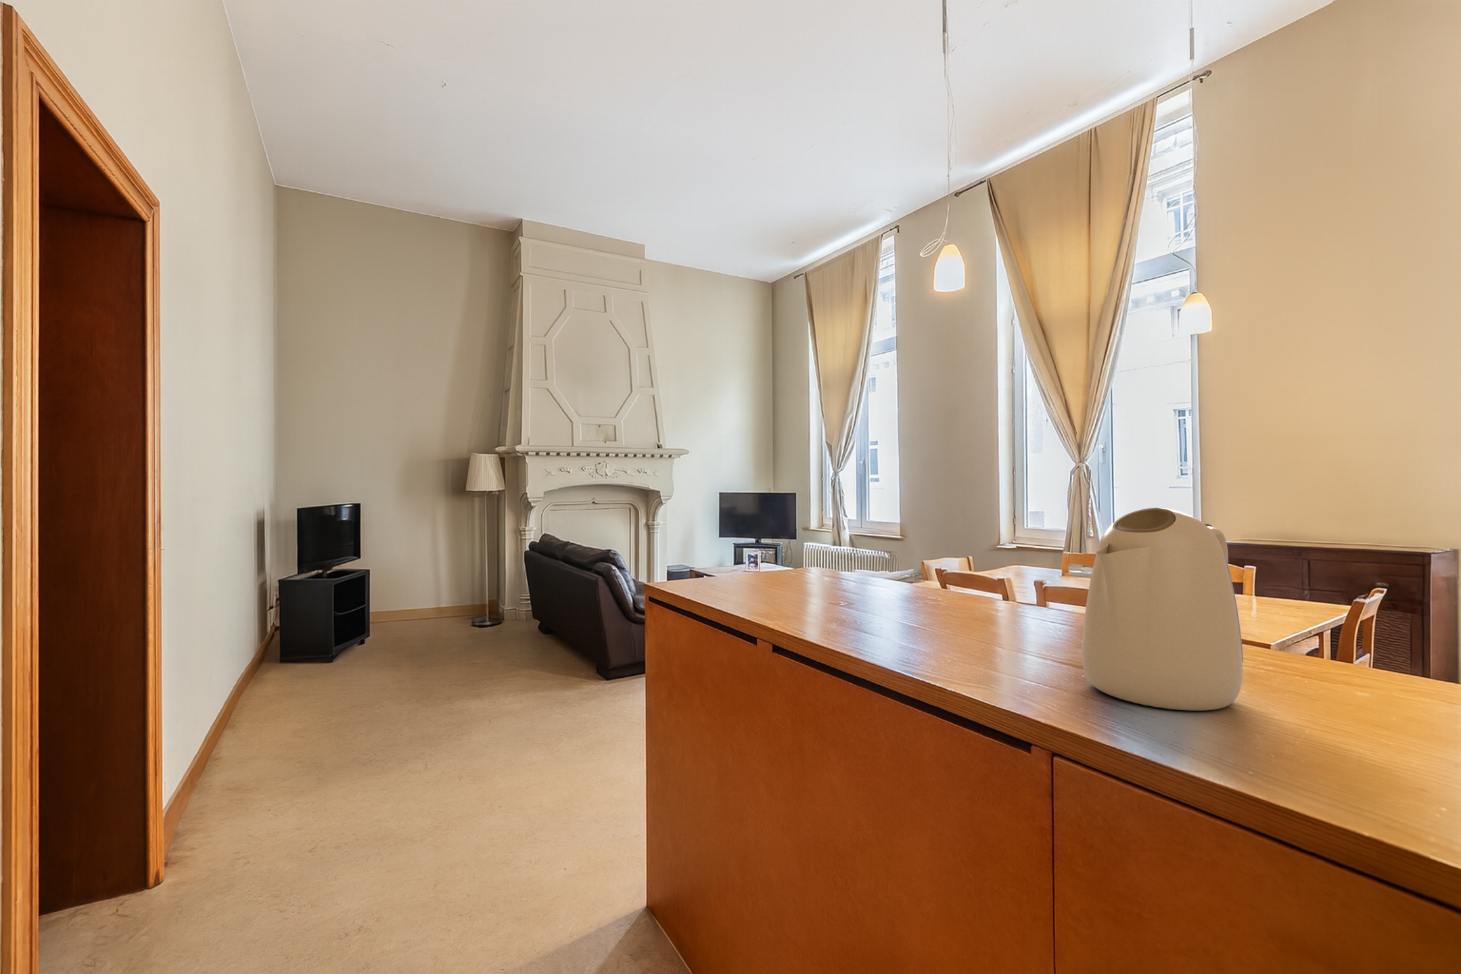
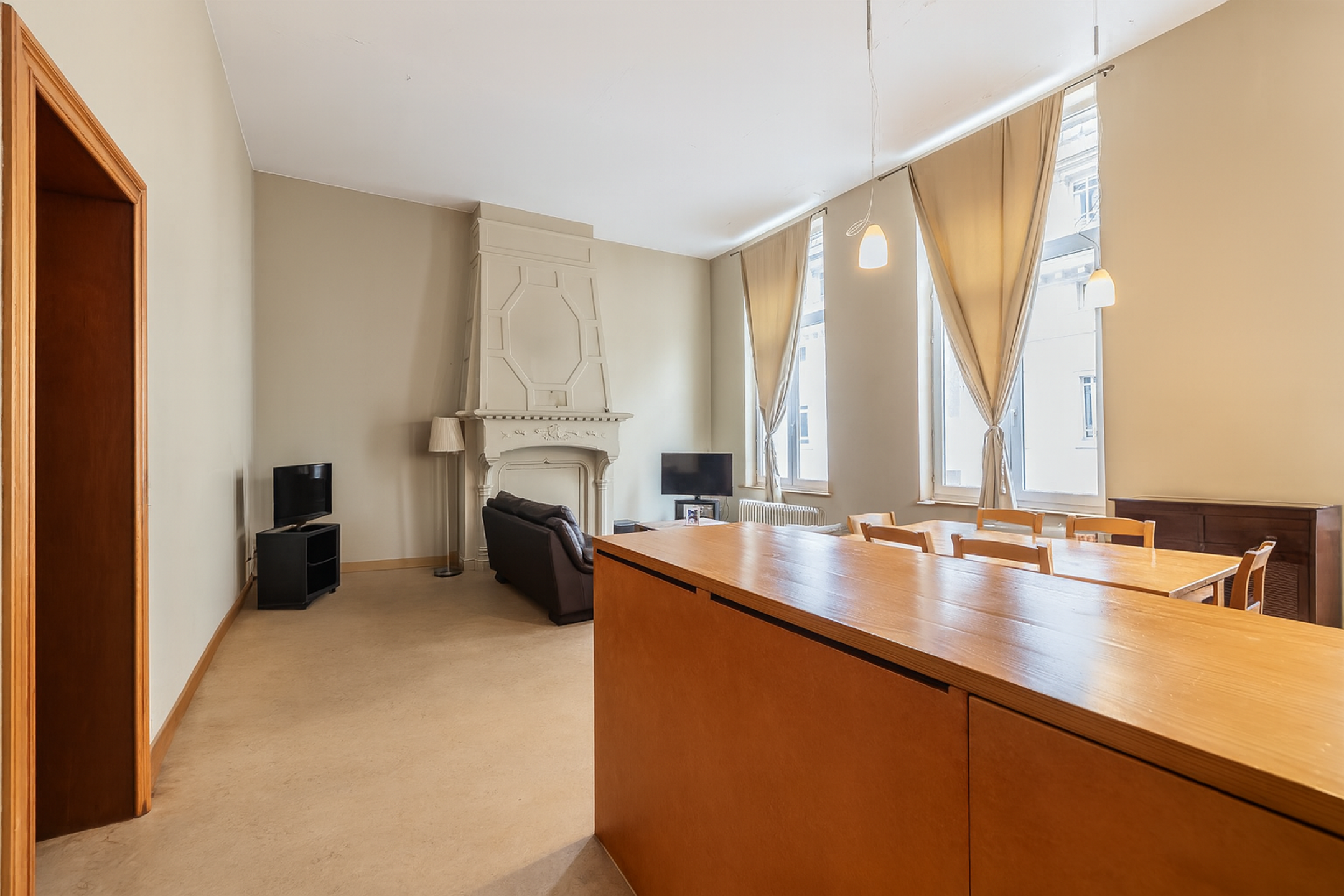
- kettle [1081,508,1244,712]
